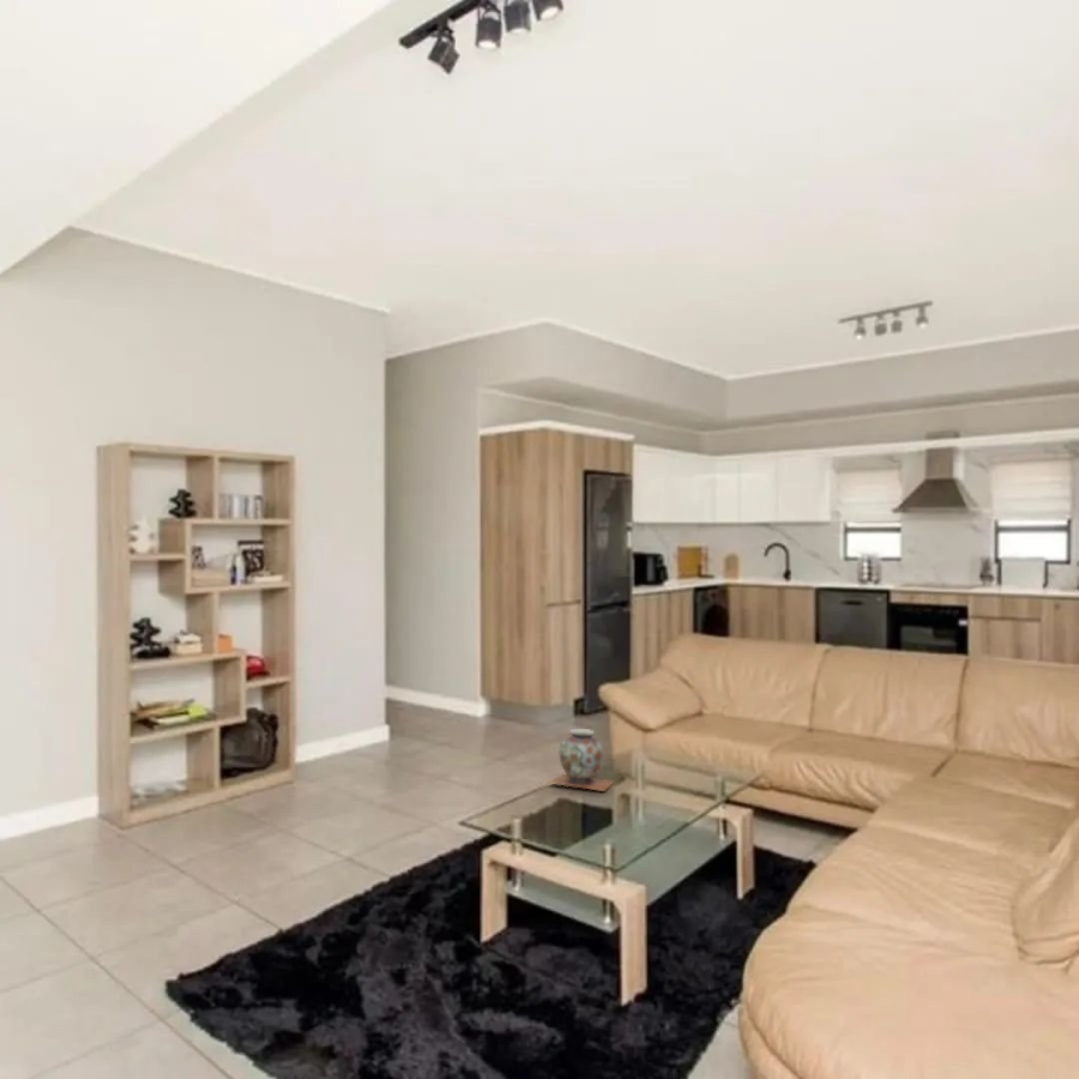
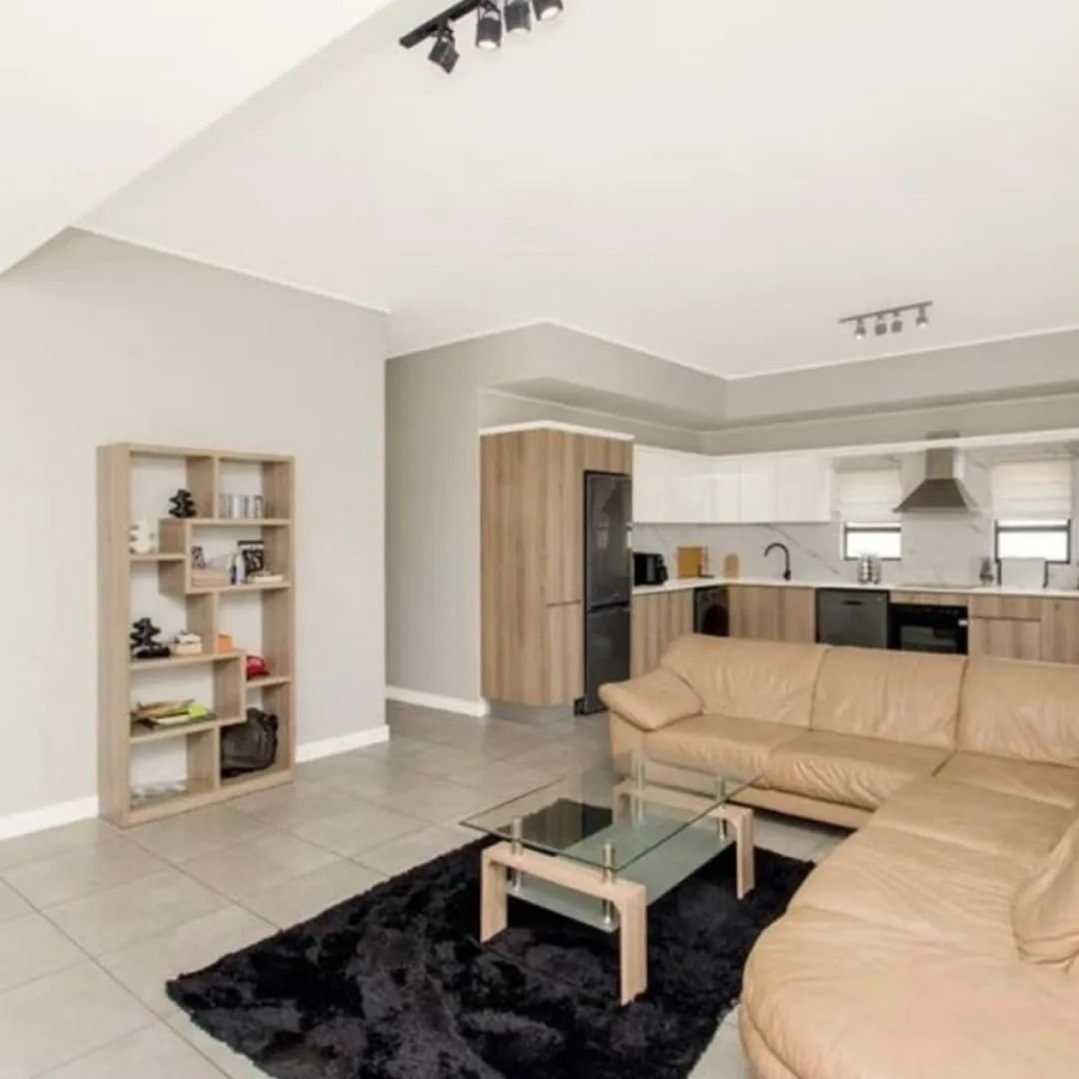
- decorative vase [547,728,615,792]
